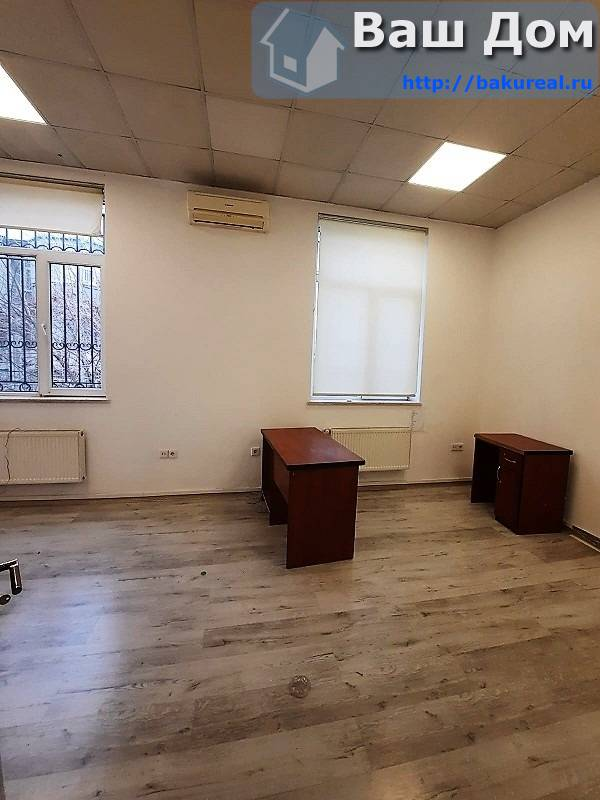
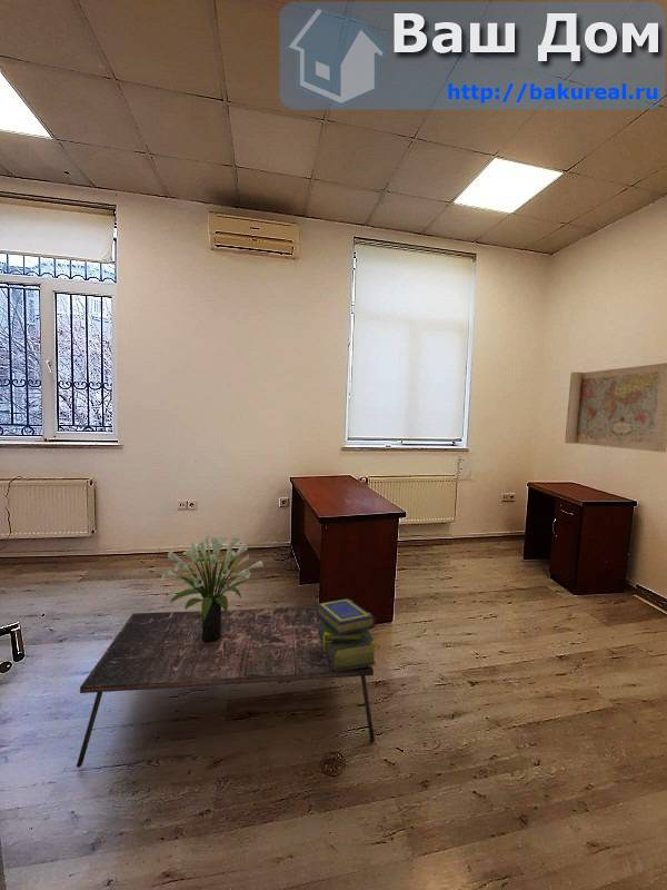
+ stack of books [316,597,378,671]
+ coffee table [76,606,376,769]
+ potted plant [160,534,265,643]
+ map [564,362,667,454]
